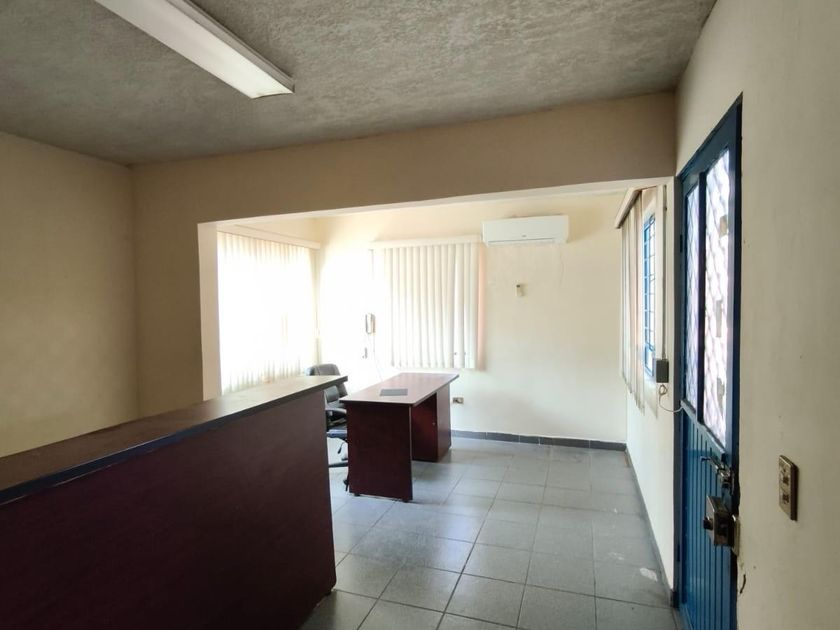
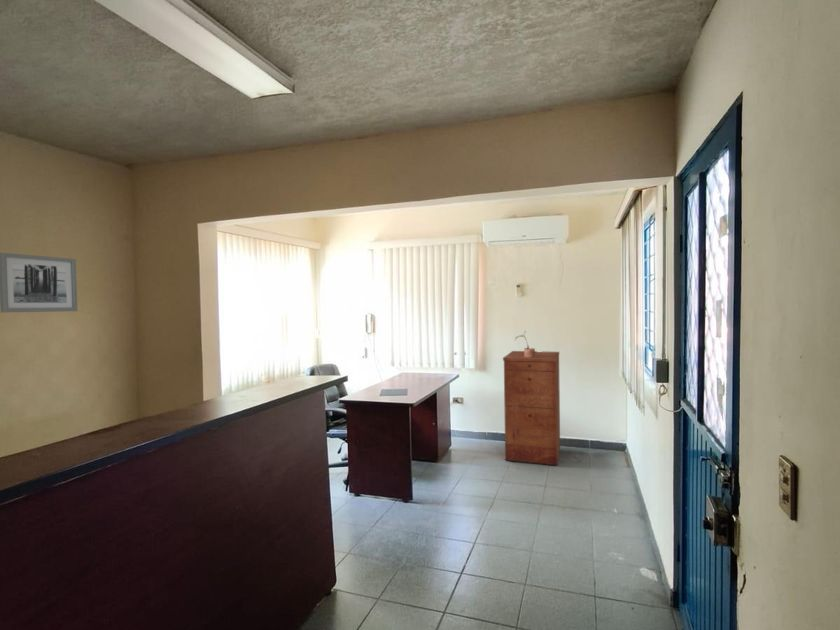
+ potted plant [514,330,536,357]
+ wall art [0,252,78,313]
+ filing cabinet [502,350,561,466]
